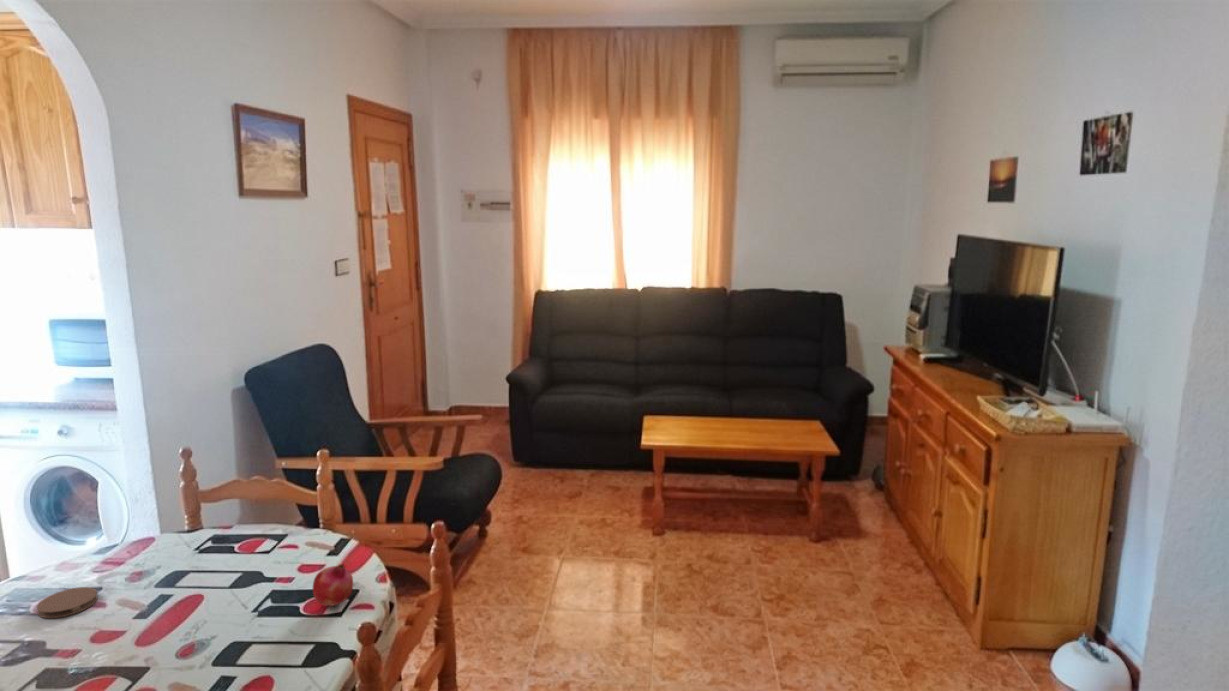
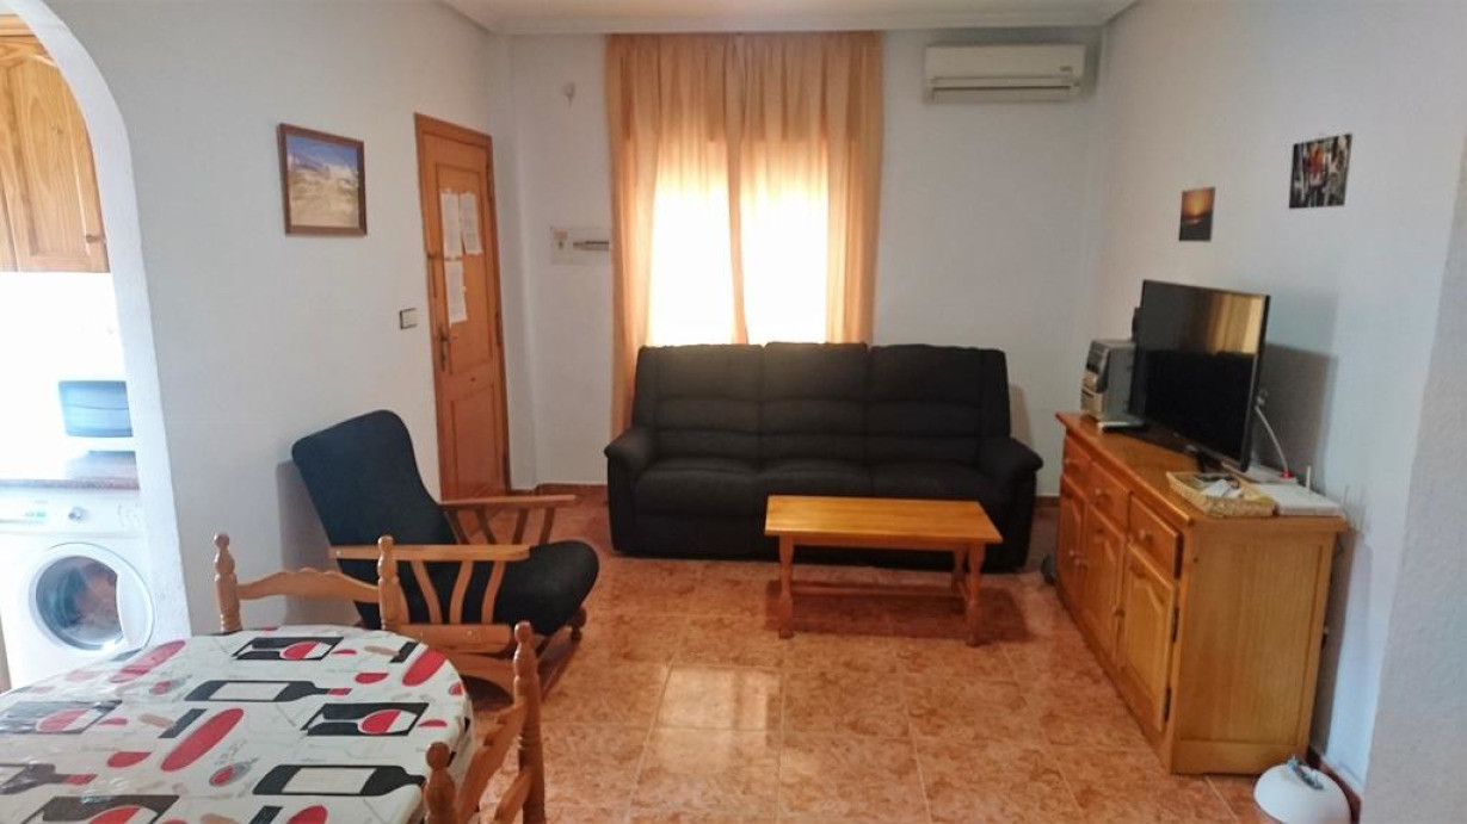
- coaster [36,586,99,619]
- fruit [312,563,354,607]
